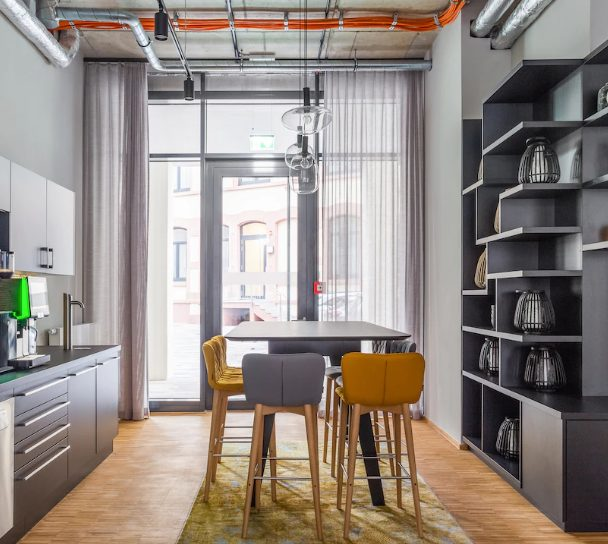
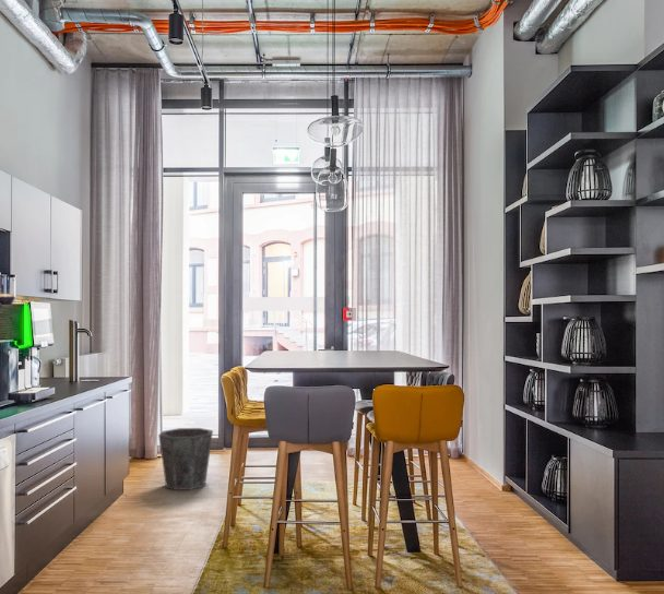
+ waste bin [157,427,214,491]
